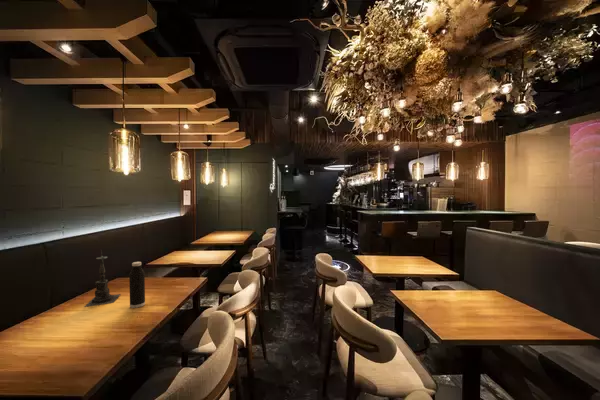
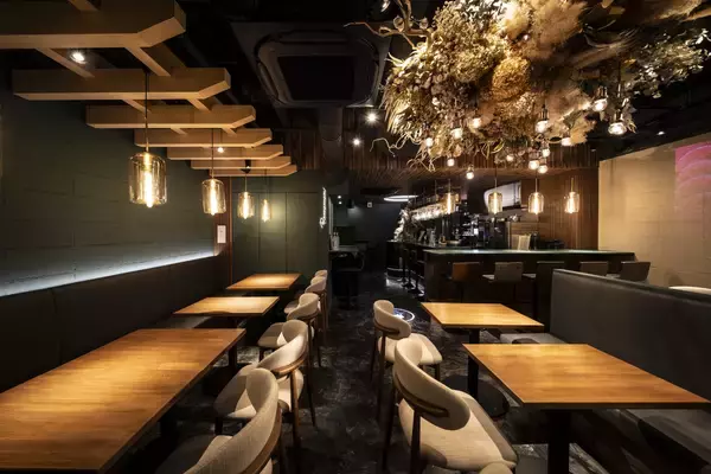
- water bottle [128,261,146,309]
- candle holder [83,249,121,308]
